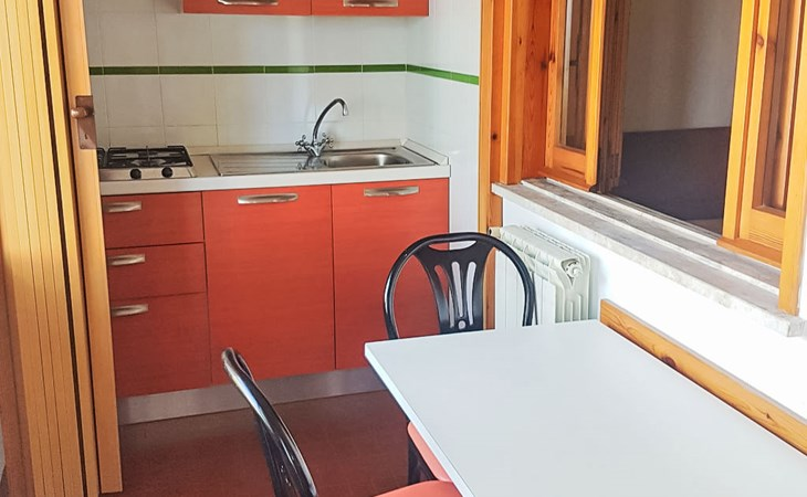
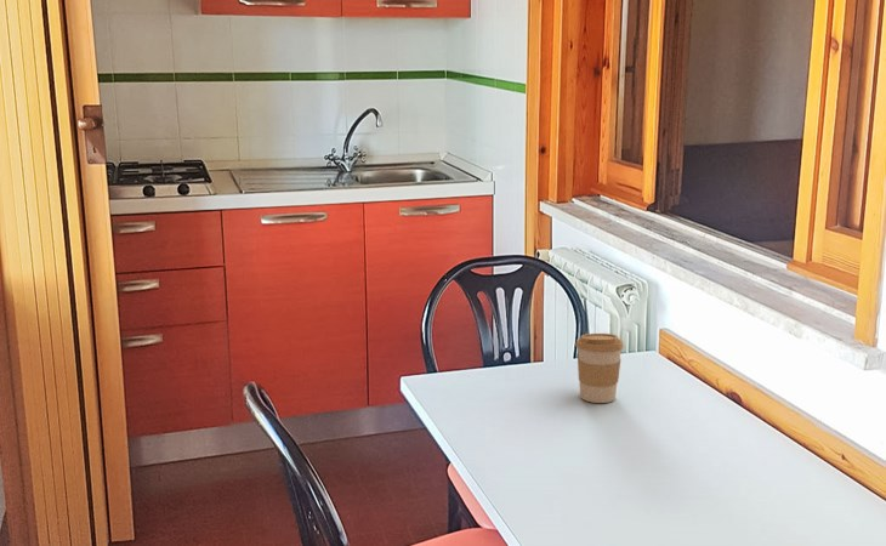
+ coffee cup [574,332,625,404]
